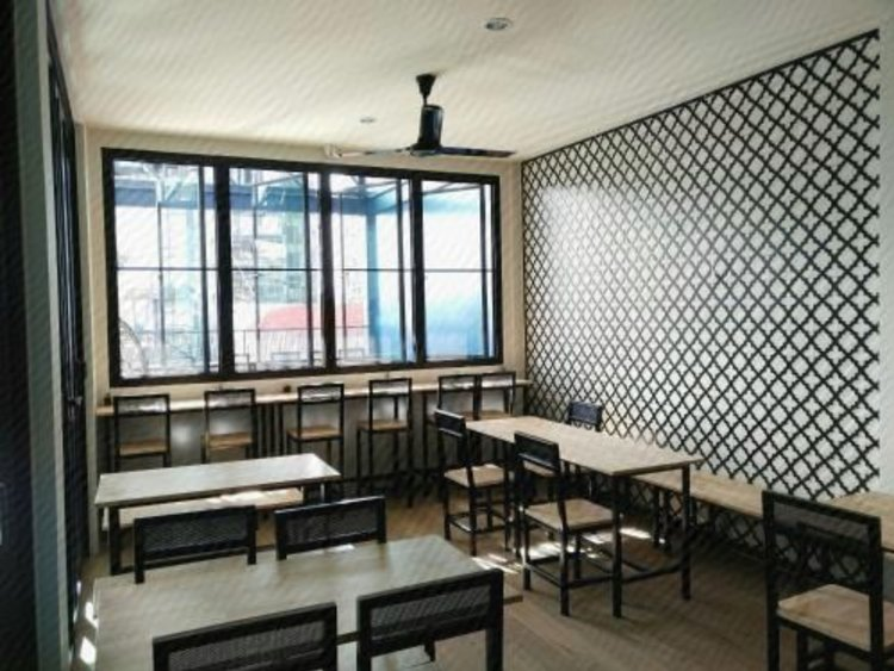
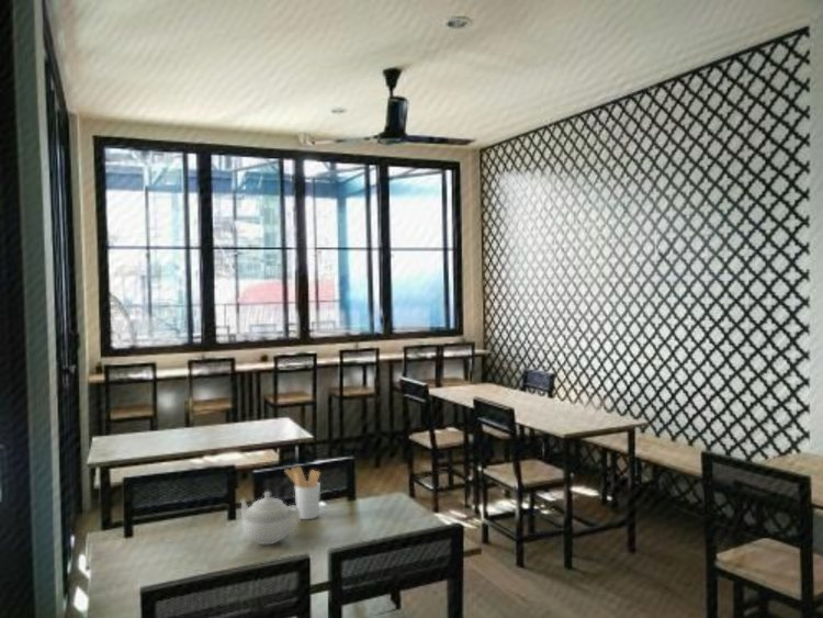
+ utensil holder [284,465,322,520]
+ teapot [239,491,302,546]
